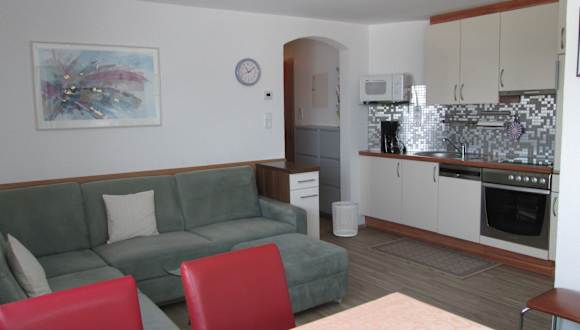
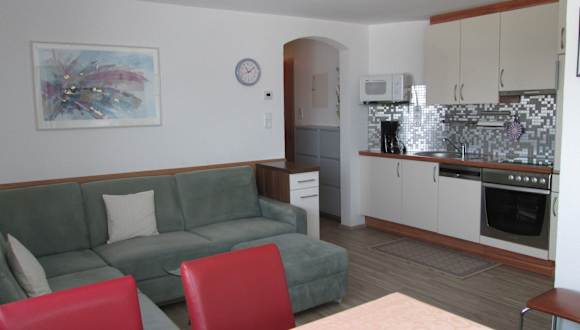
- waste bin [331,201,360,238]
